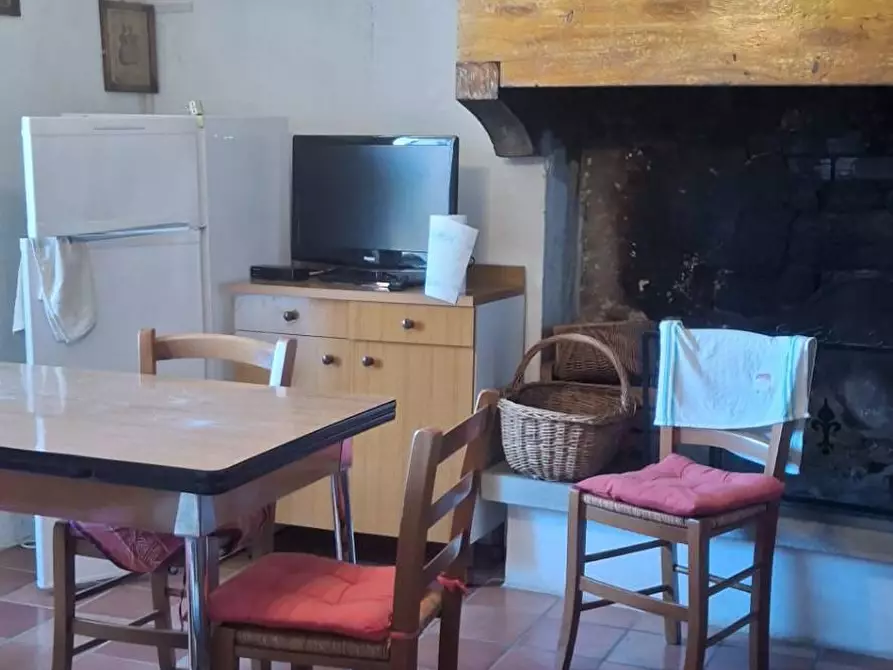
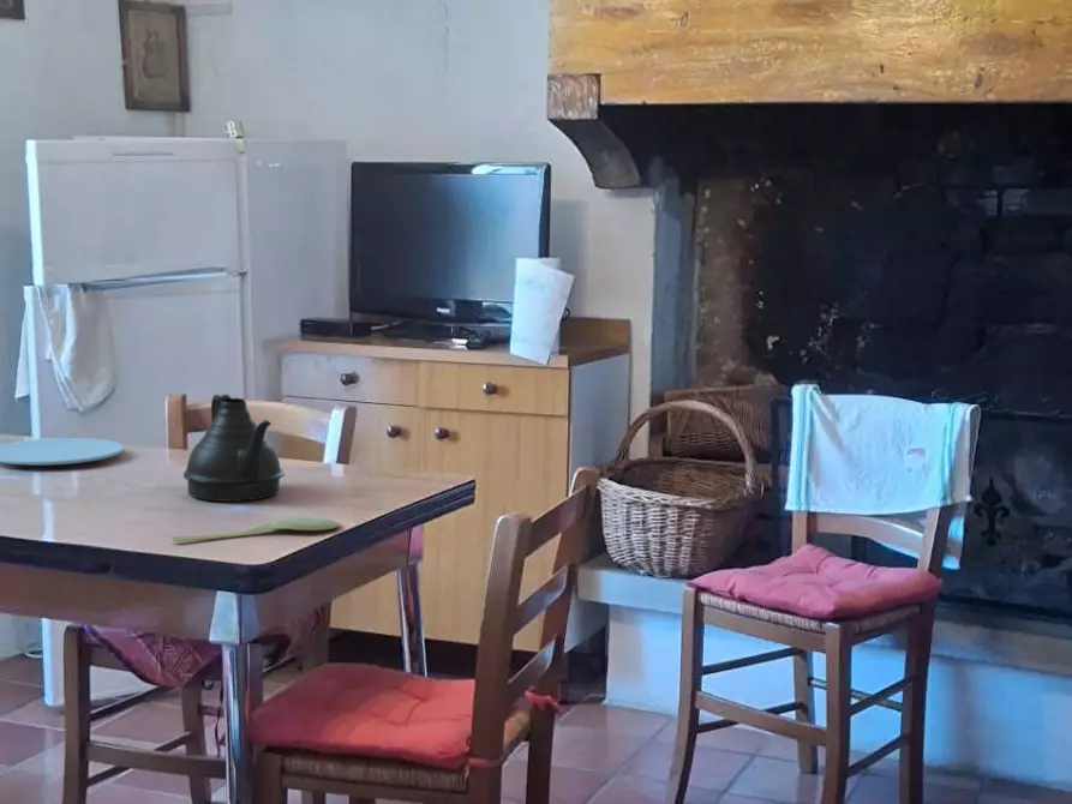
+ teapot [182,392,286,503]
+ paper plate [0,437,125,467]
+ spoon [170,515,341,542]
